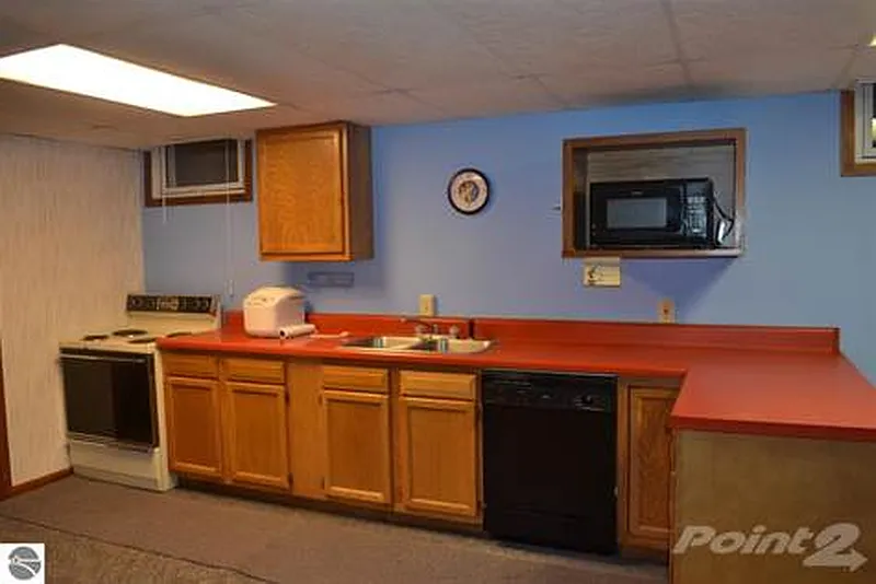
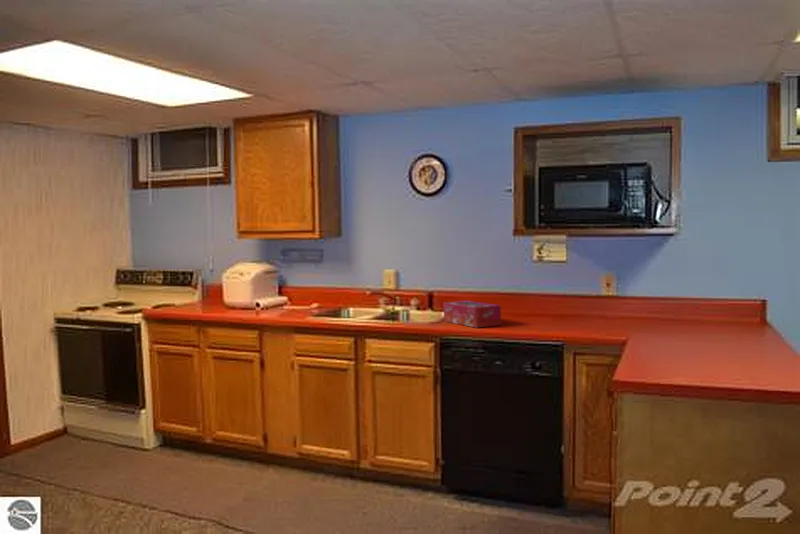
+ tissue box [442,300,502,329]
